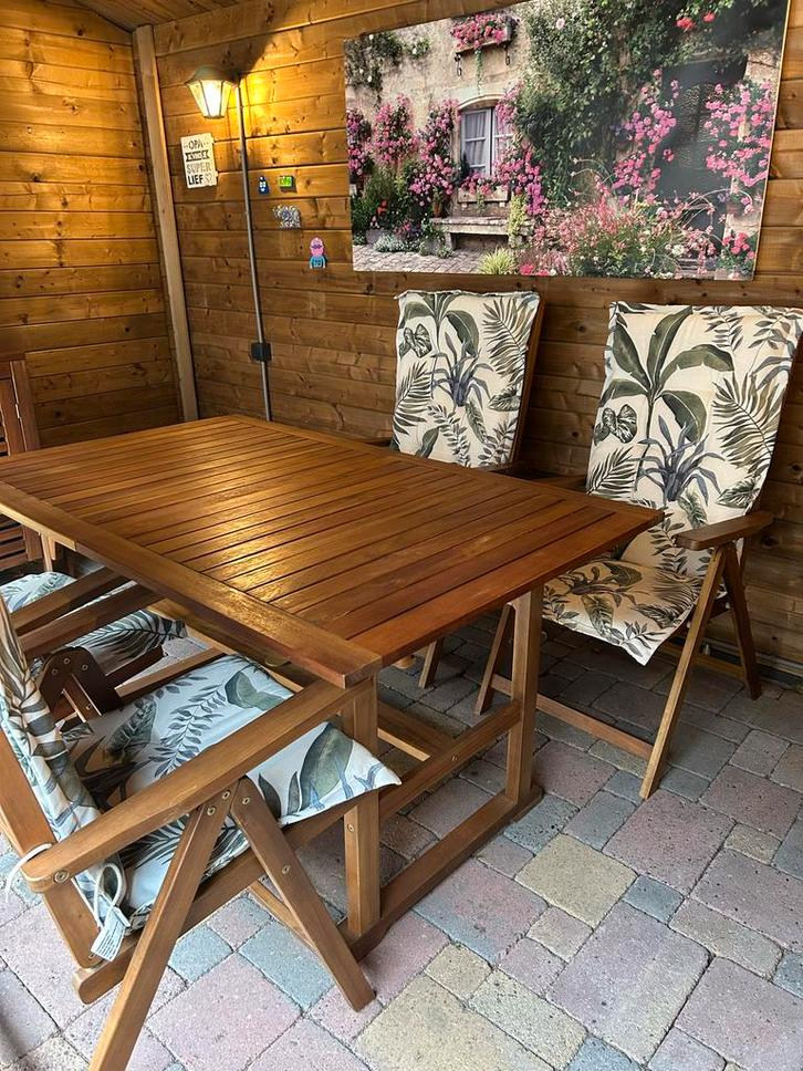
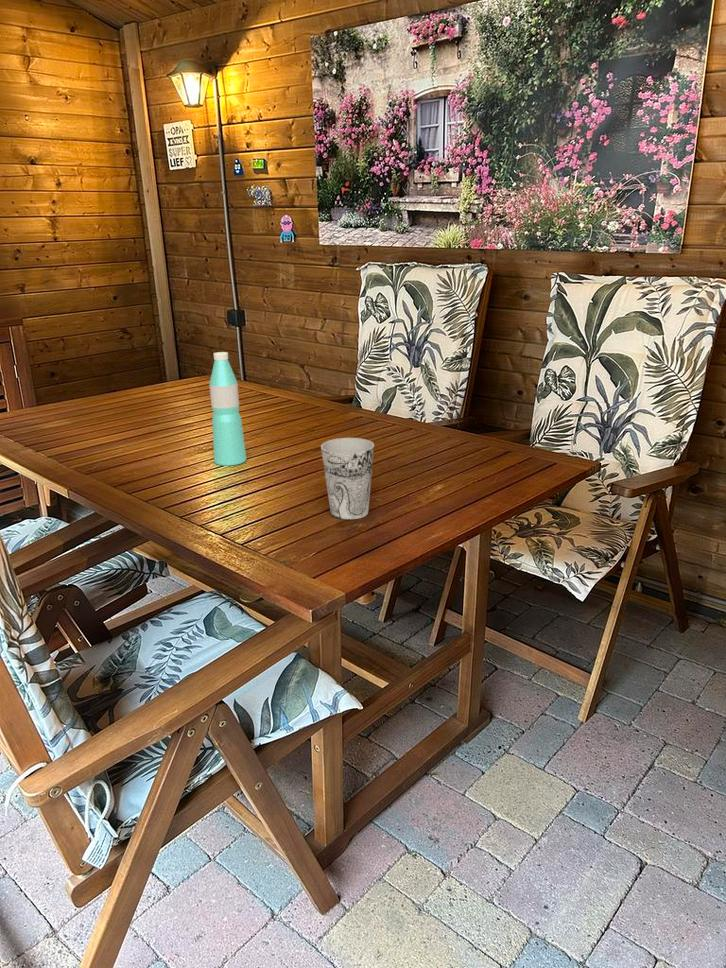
+ water bottle [208,351,247,467]
+ cup [320,437,375,521]
